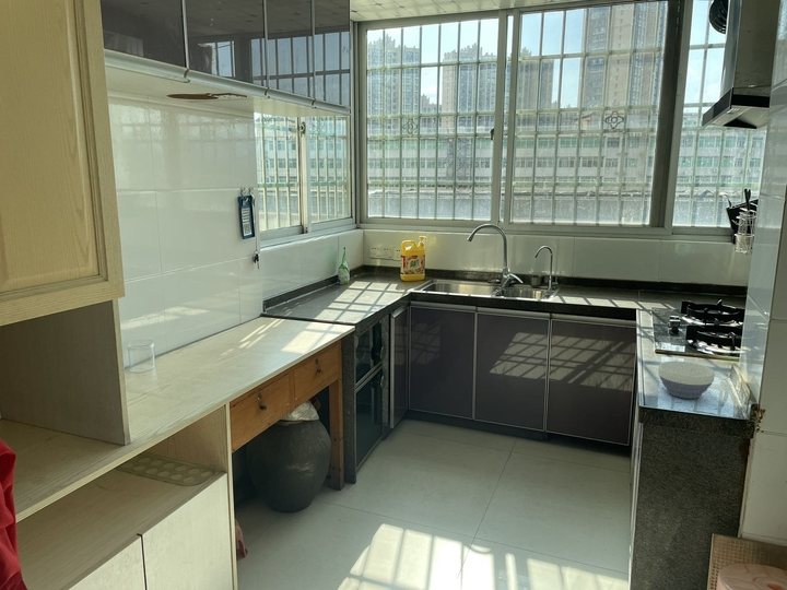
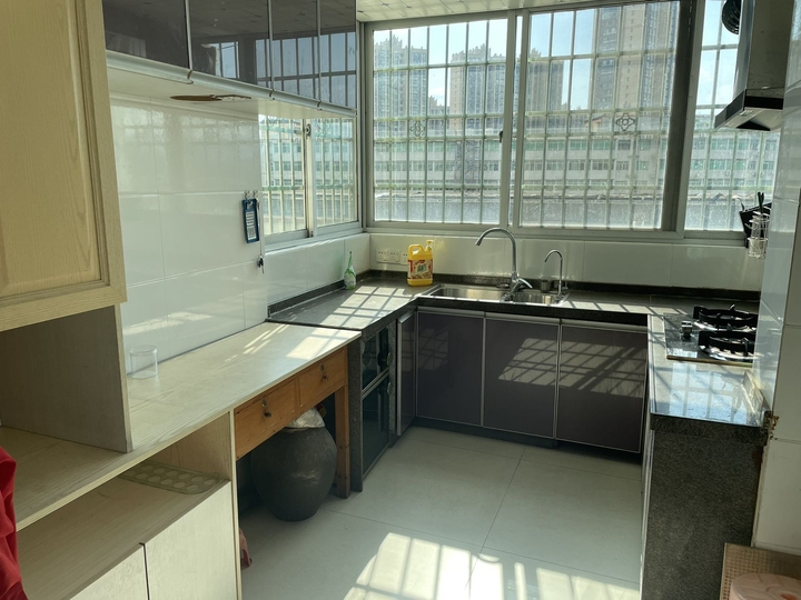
- bowl [657,361,716,400]
